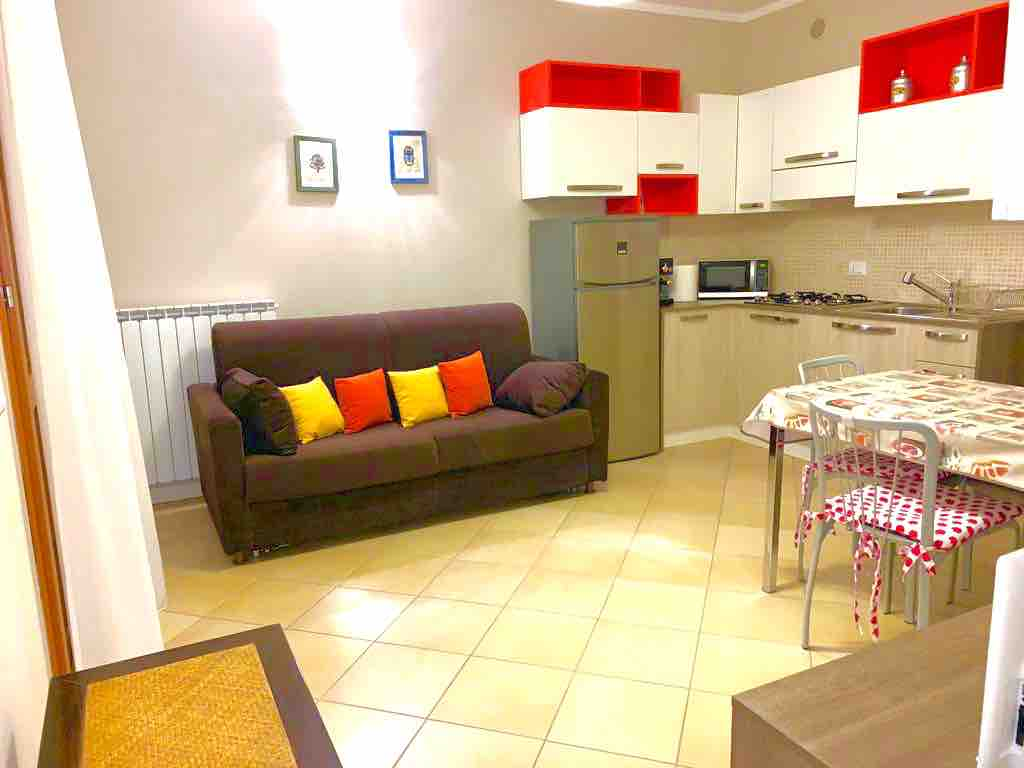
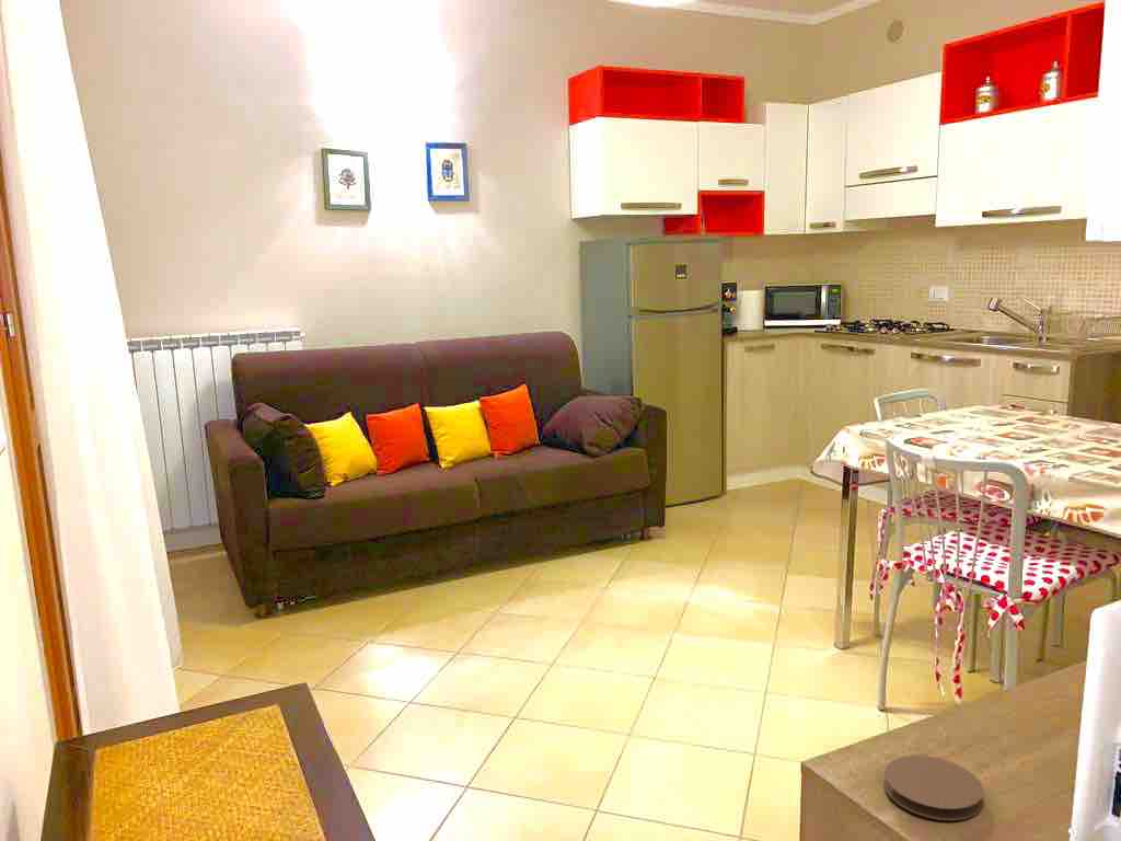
+ coaster [882,754,984,821]
